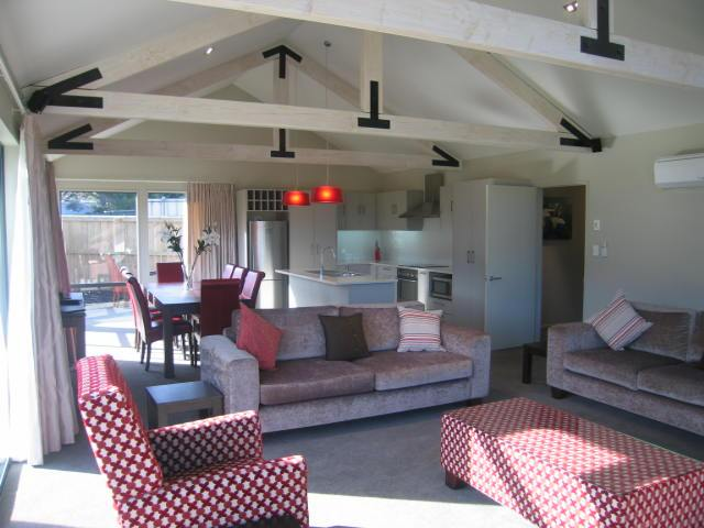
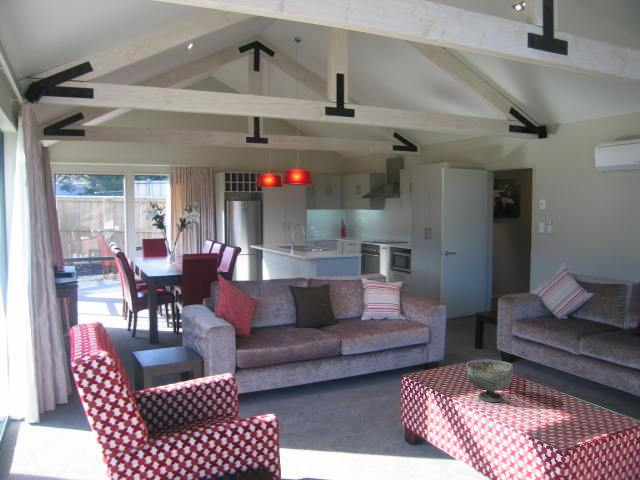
+ decorative bowl [466,359,514,403]
